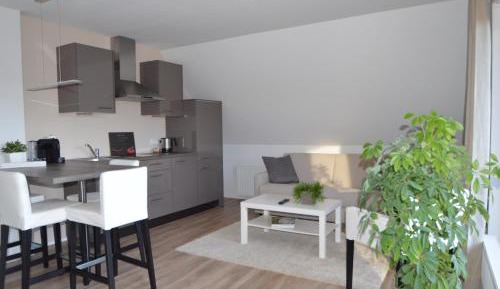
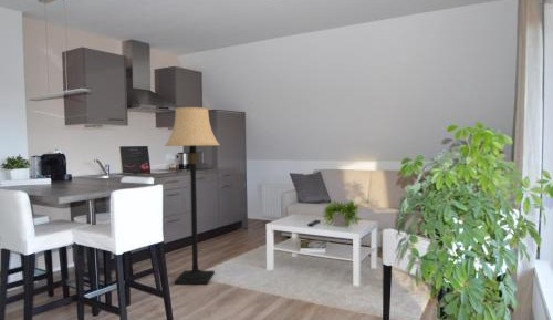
+ lamp [164,106,221,286]
